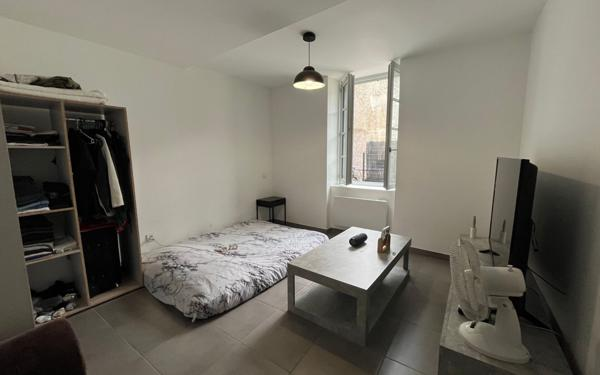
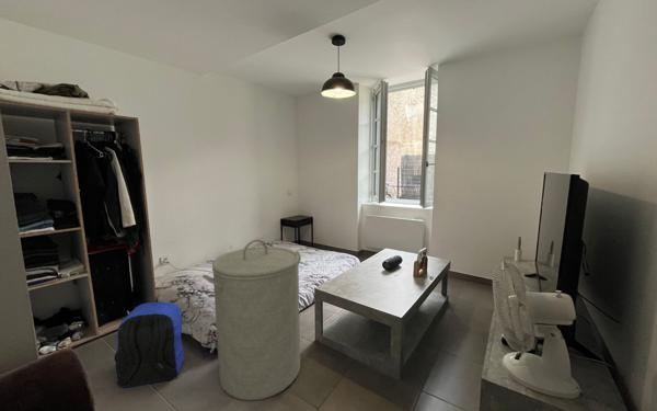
+ laundry hamper [201,238,302,401]
+ backpack [113,301,185,388]
